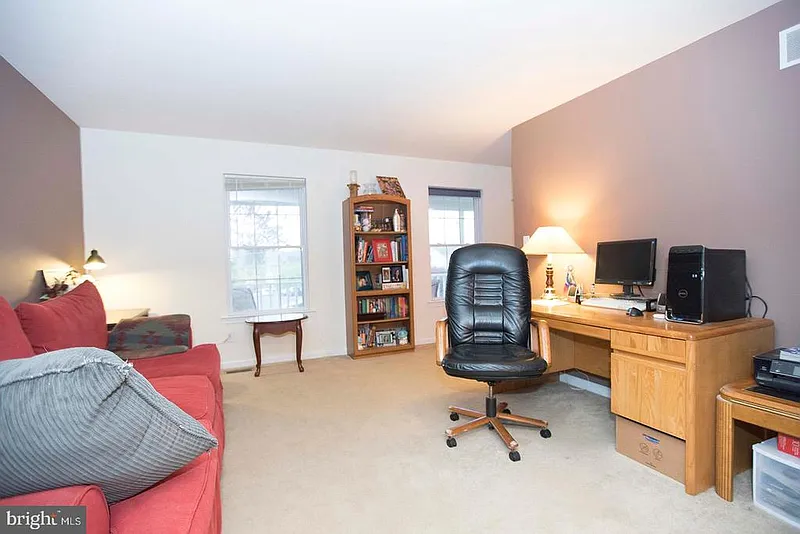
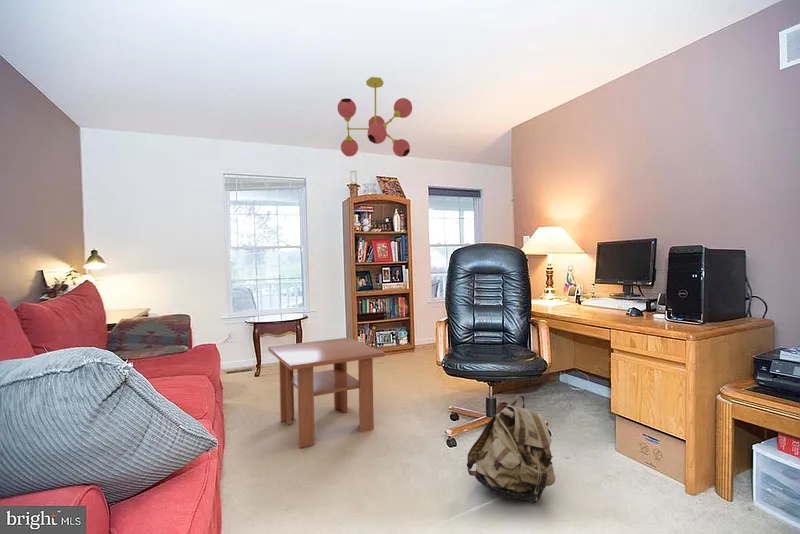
+ ceiling light fixture [336,76,413,158]
+ backpack [466,394,556,505]
+ coffee table [267,337,386,449]
